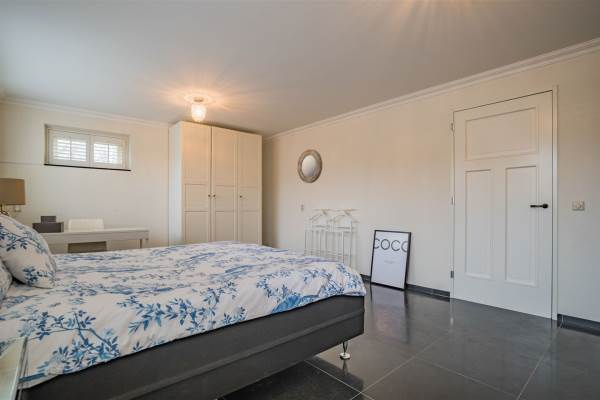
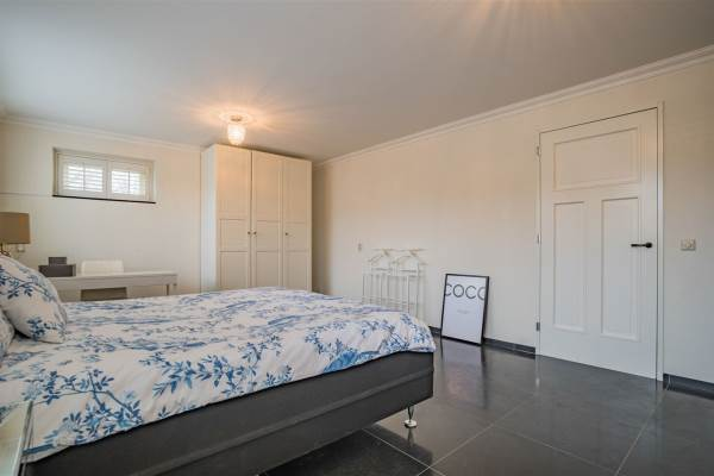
- home mirror [296,148,323,184]
